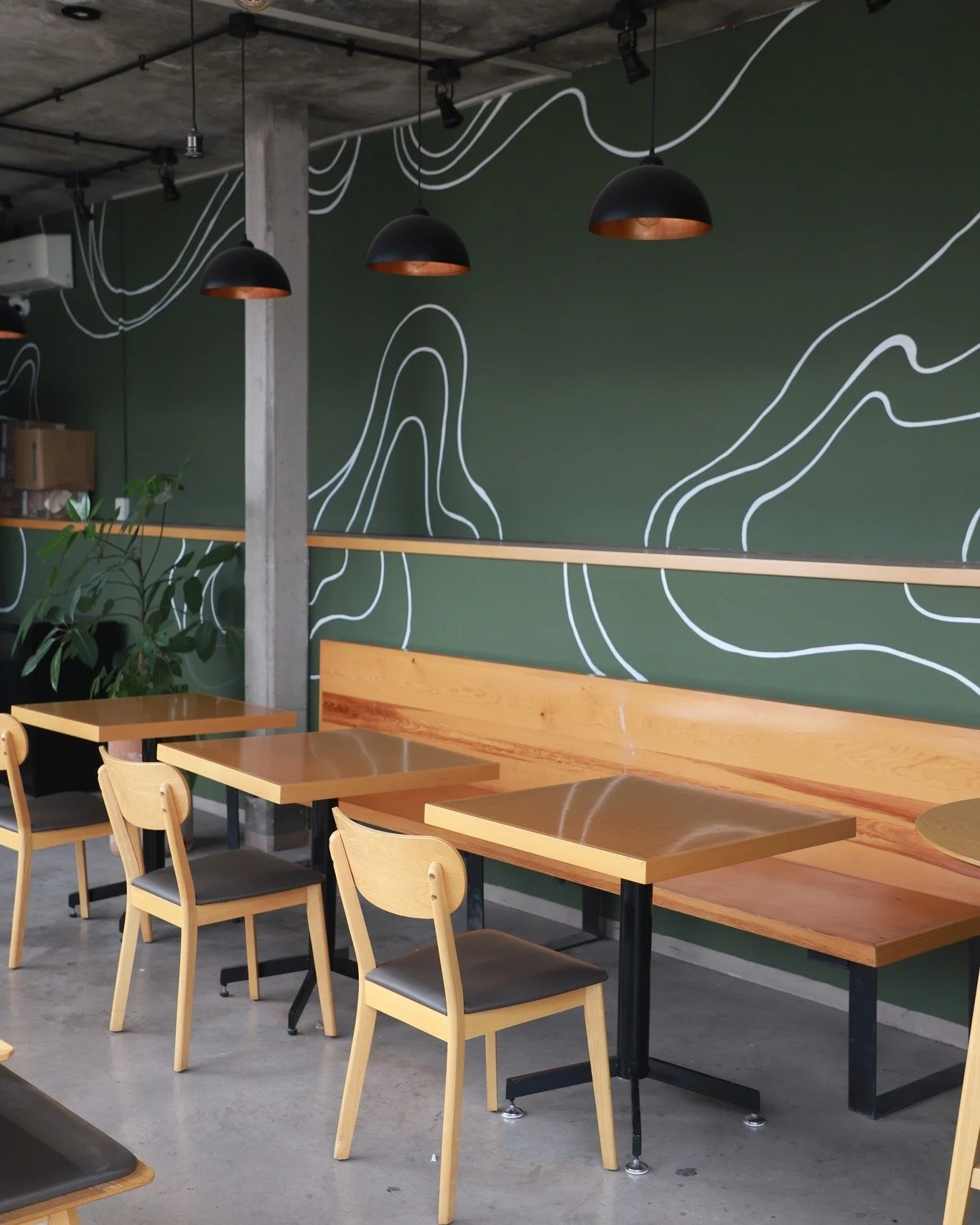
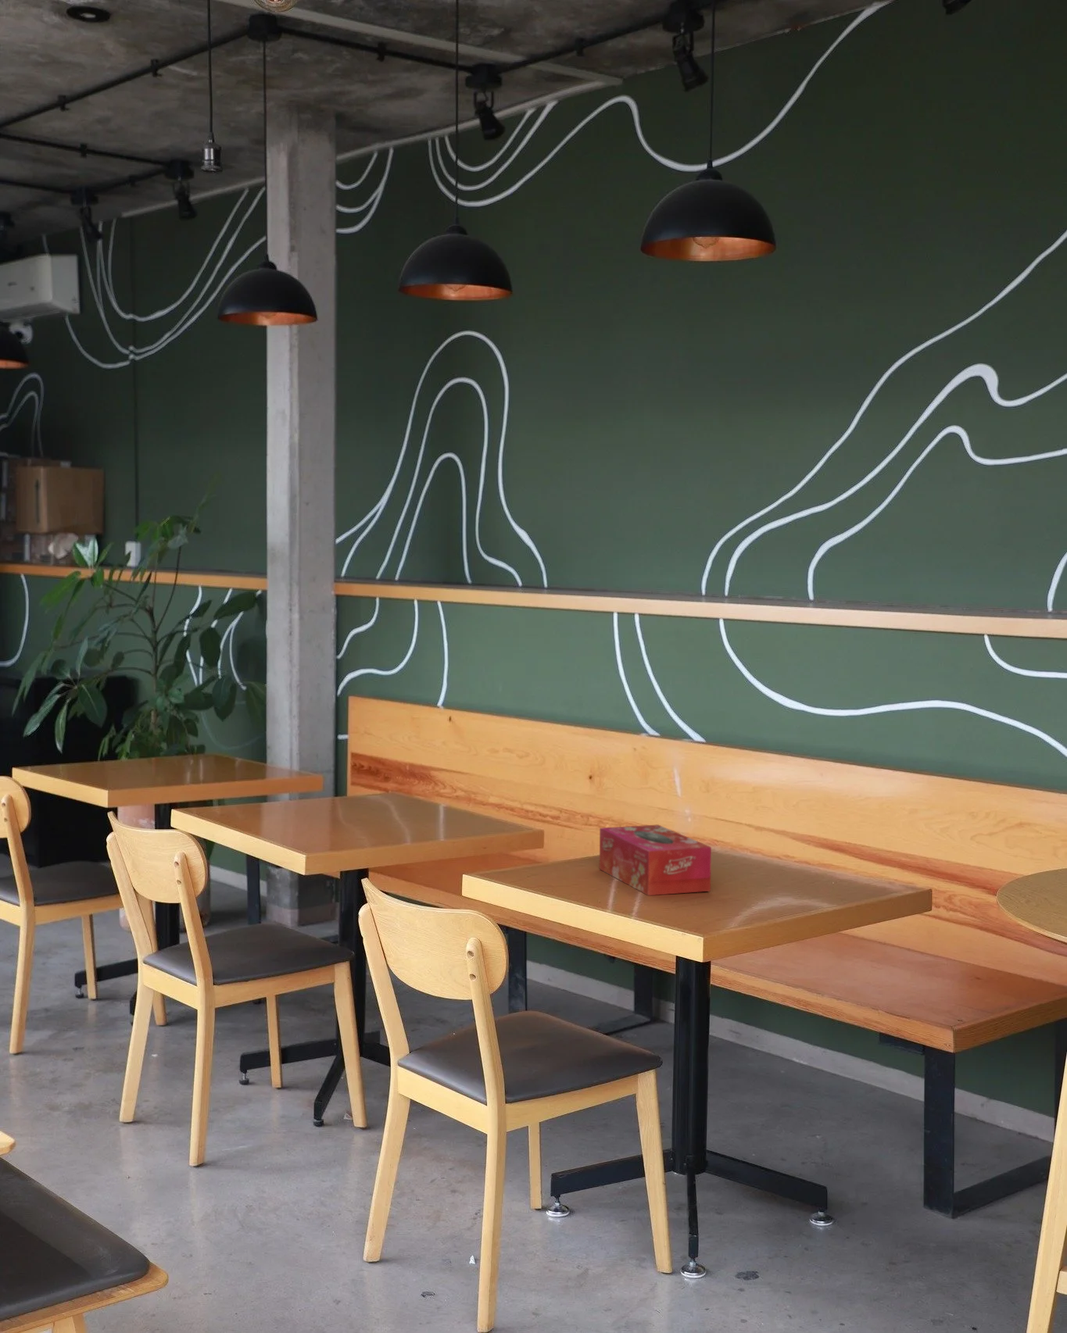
+ tissue box [599,824,712,897]
